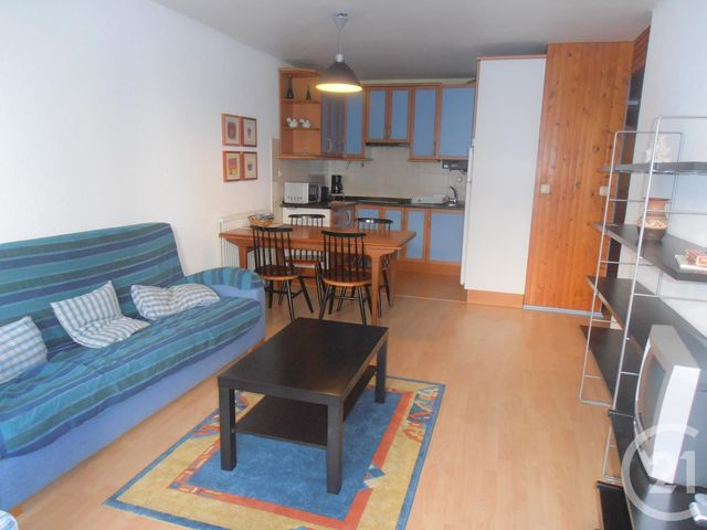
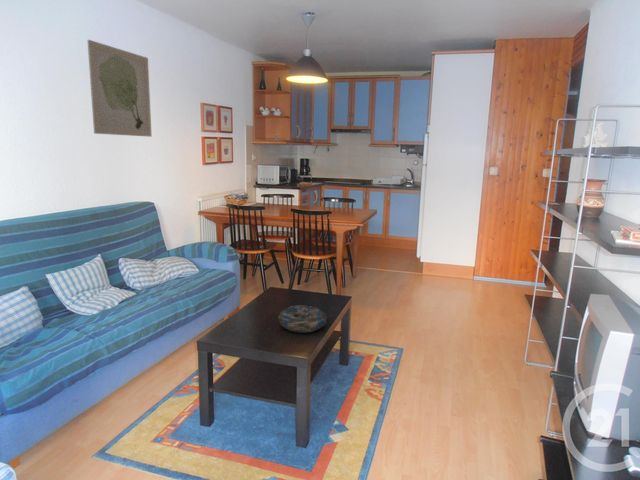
+ decorative bowl [277,304,328,334]
+ wall art [86,39,153,138]
